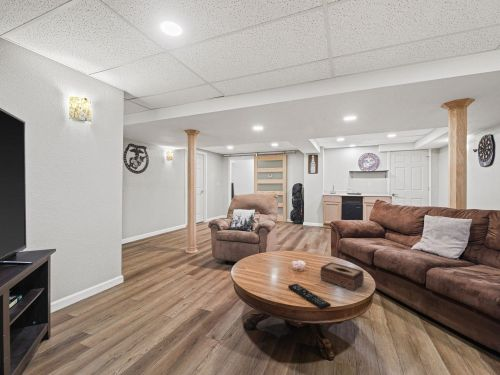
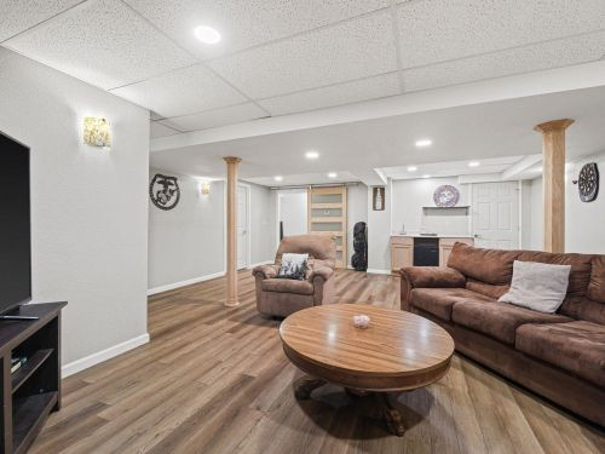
- remote control [287,283,332,311]
- tissue box [319,261,365,292]
